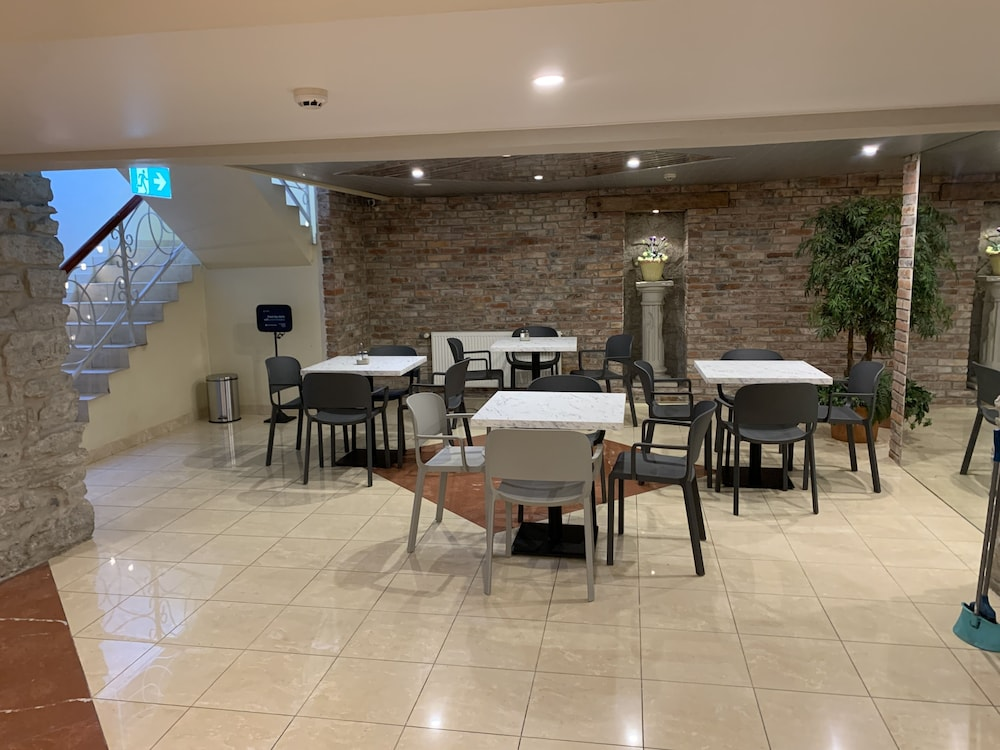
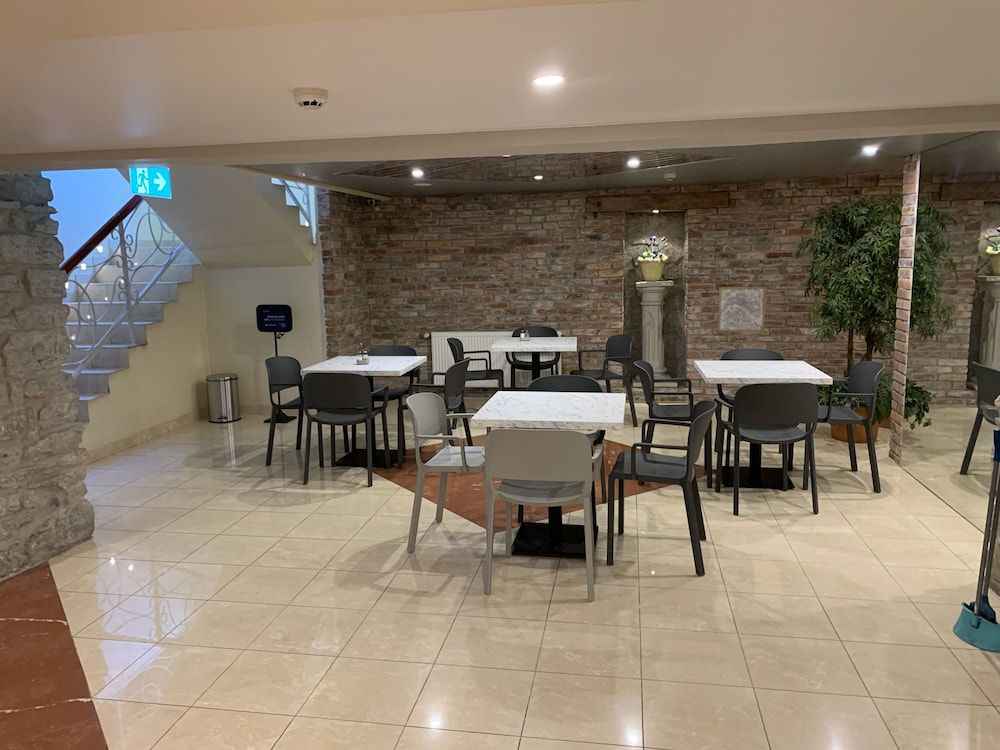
+ wall art [717,286,767,332]
